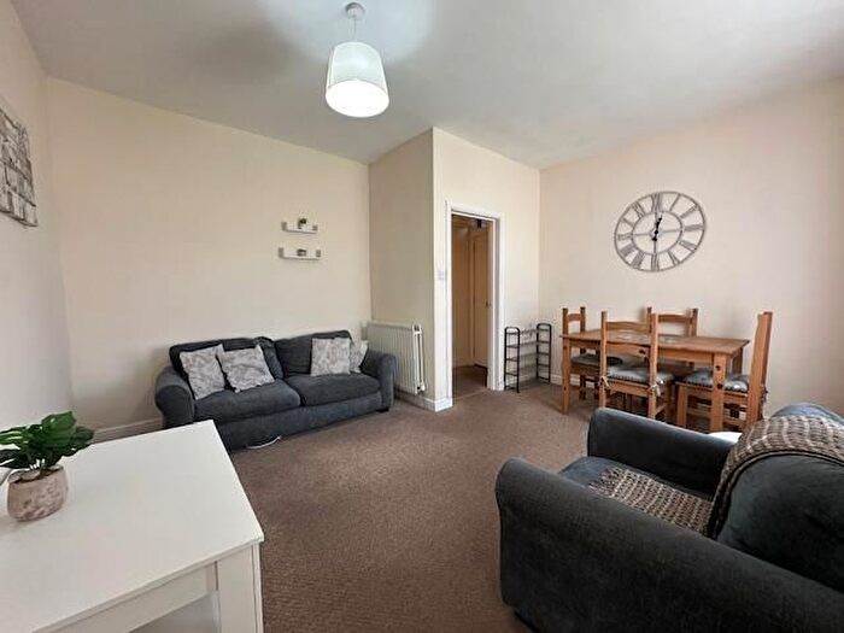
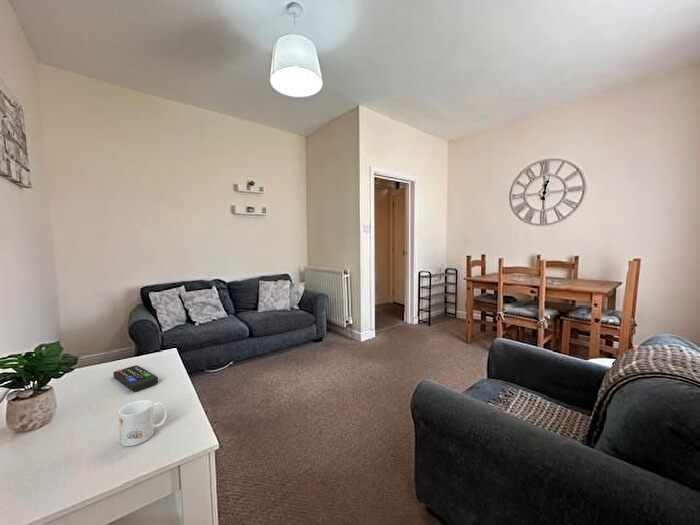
+ remote control [112,364,159,392]
+ mug [117,399,168,447]
